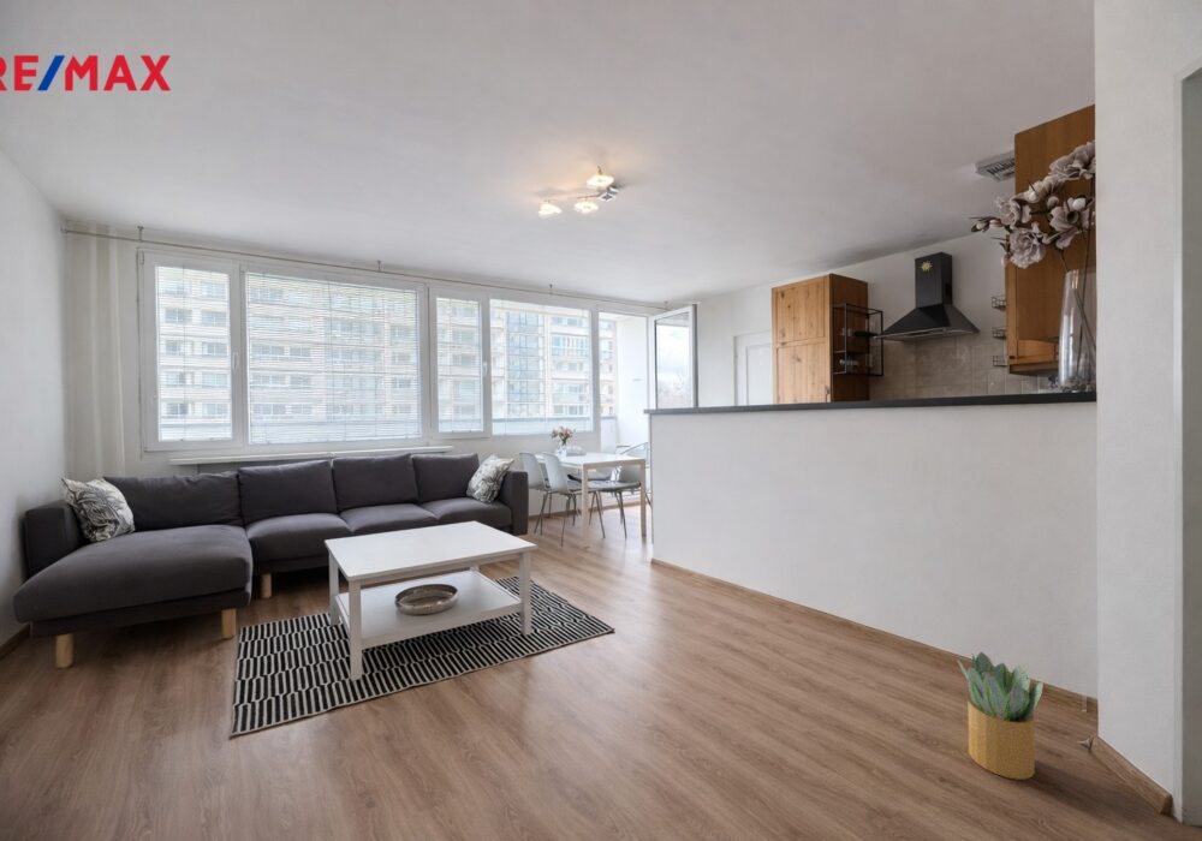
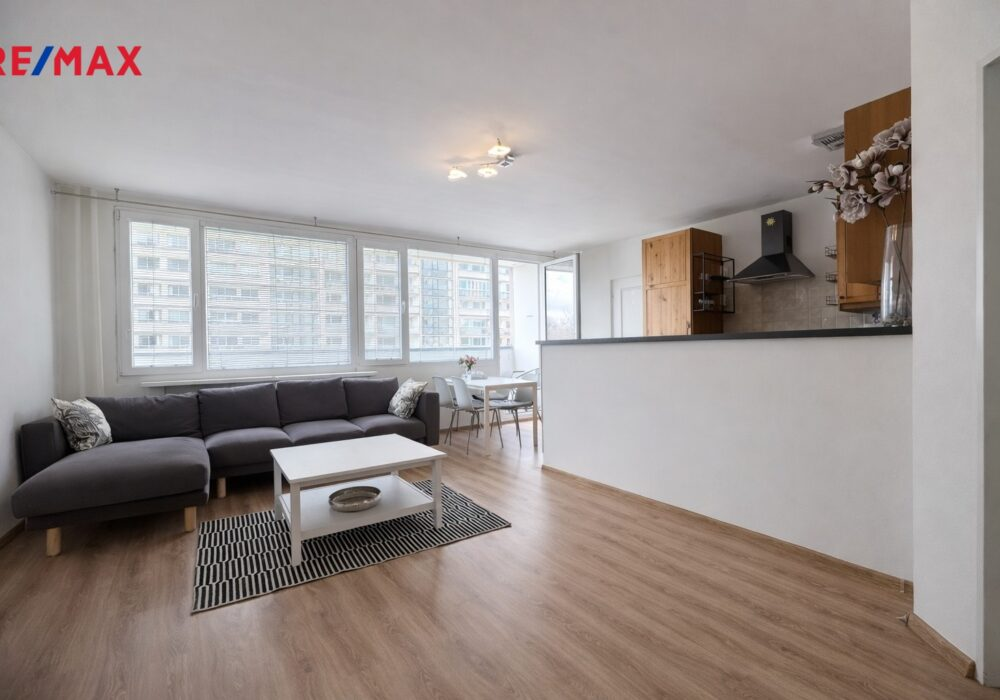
- potted plant [956,651,1045,781]
